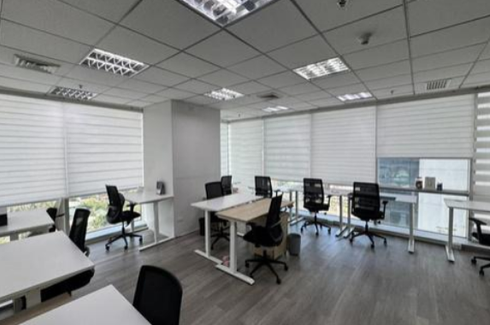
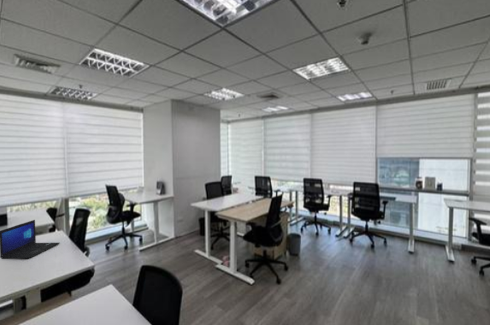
+ laptop [0,219,61,260]
